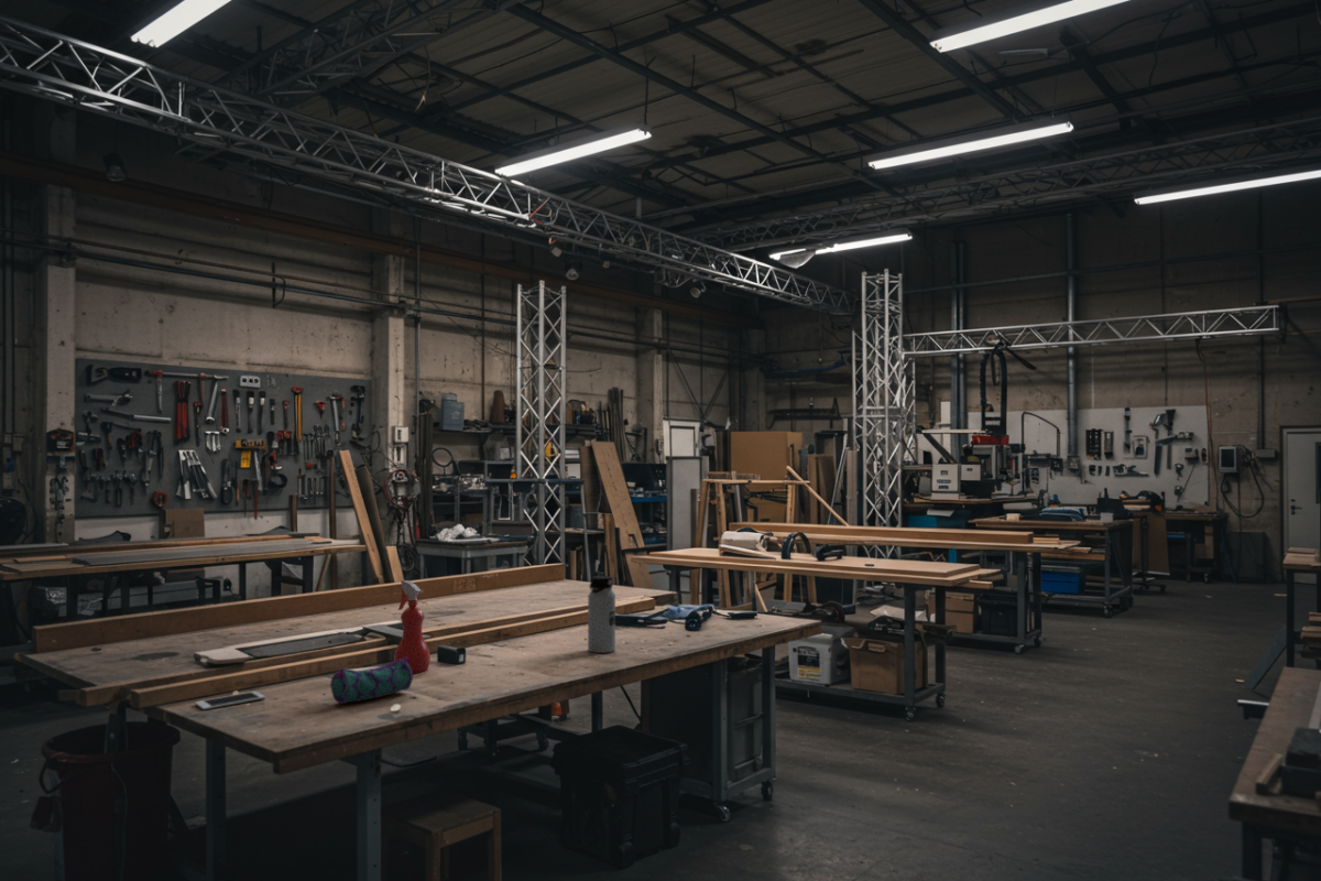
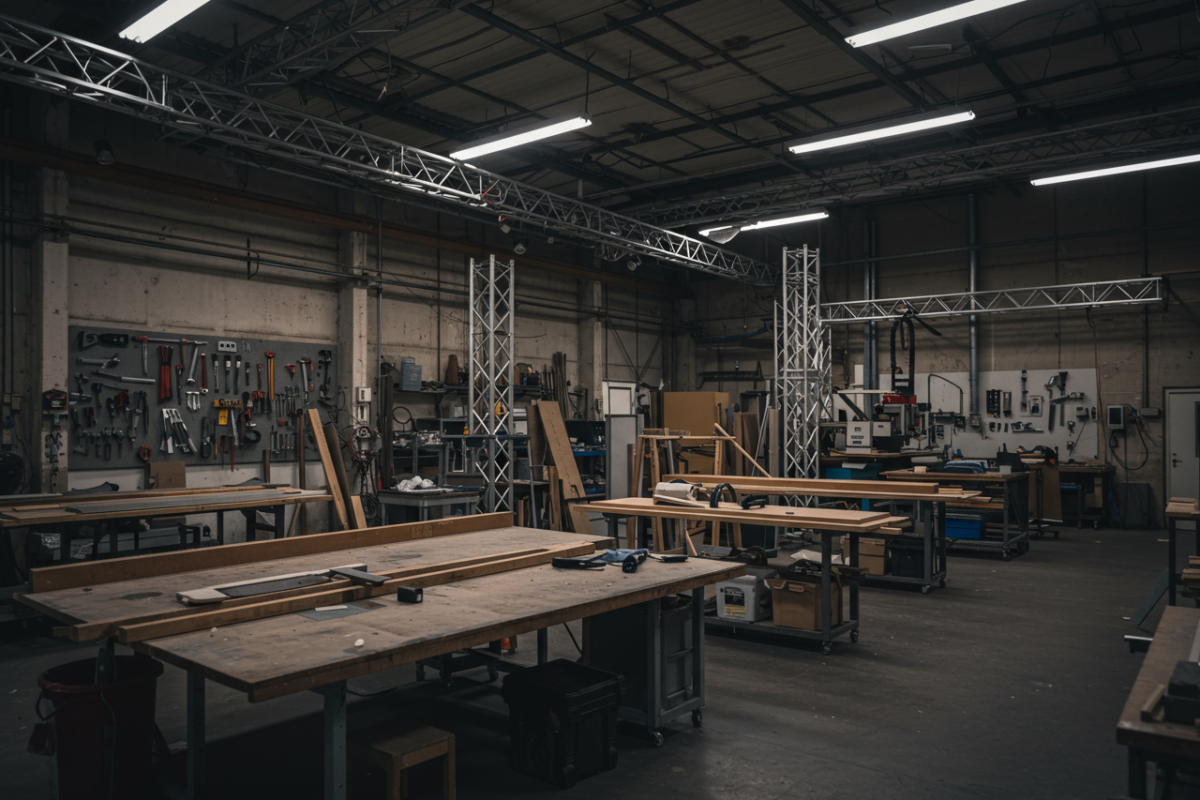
- spray bottle [393,579,432,674]
- water bottle [587,575,616,654]
- pencil case [329,657,414,705]
- cell phone [194,690,266,711]
